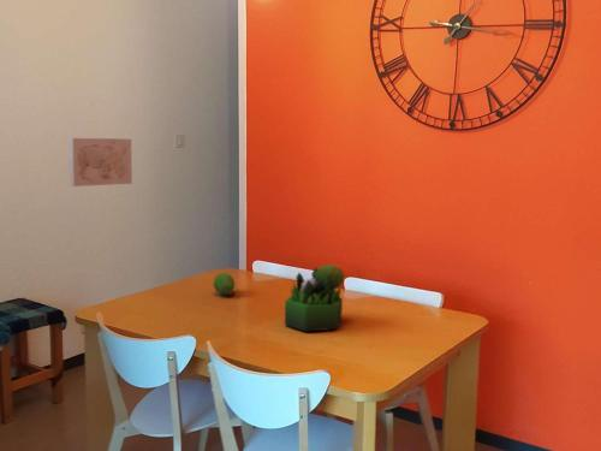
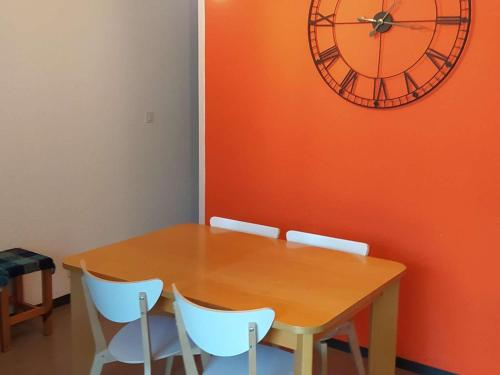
- plant [284,263,346,332]
- wall art [67,137,133,188]
- fruit [212,272,236,296]
